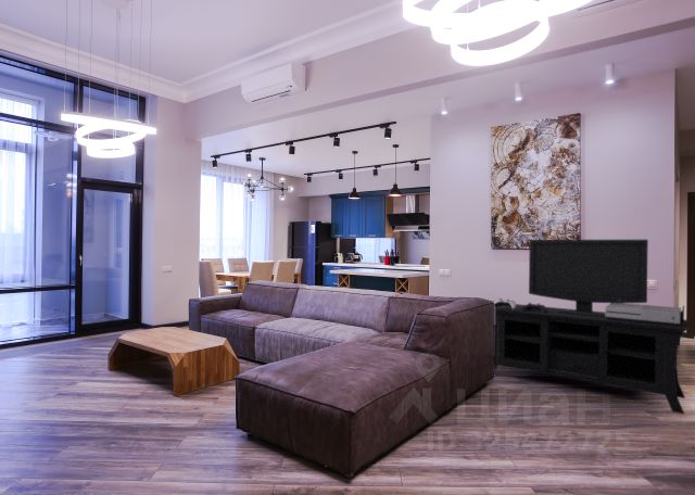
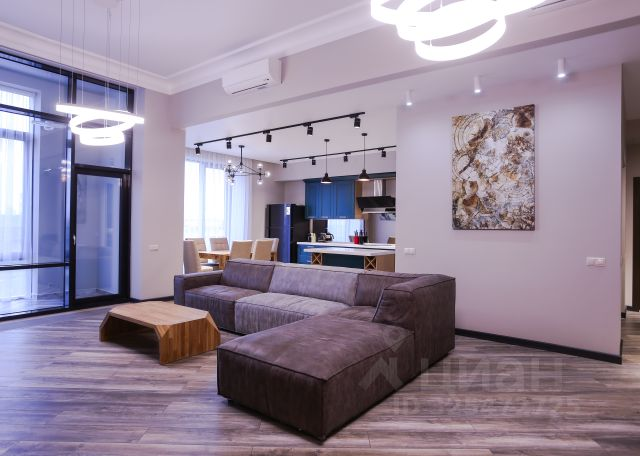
- media console [493,239,690,416]
